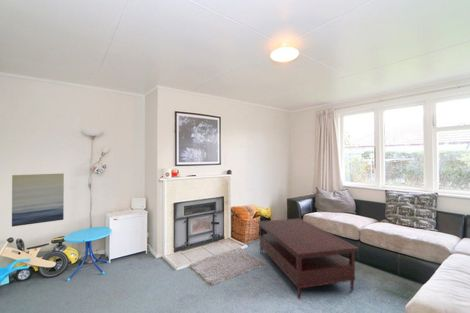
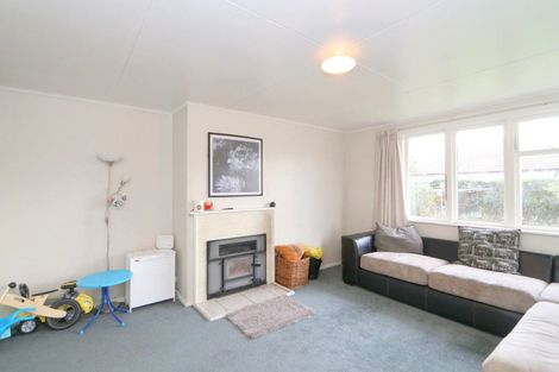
- wall art [11,172,65,227]
- coffee table [257,217,360,300]
